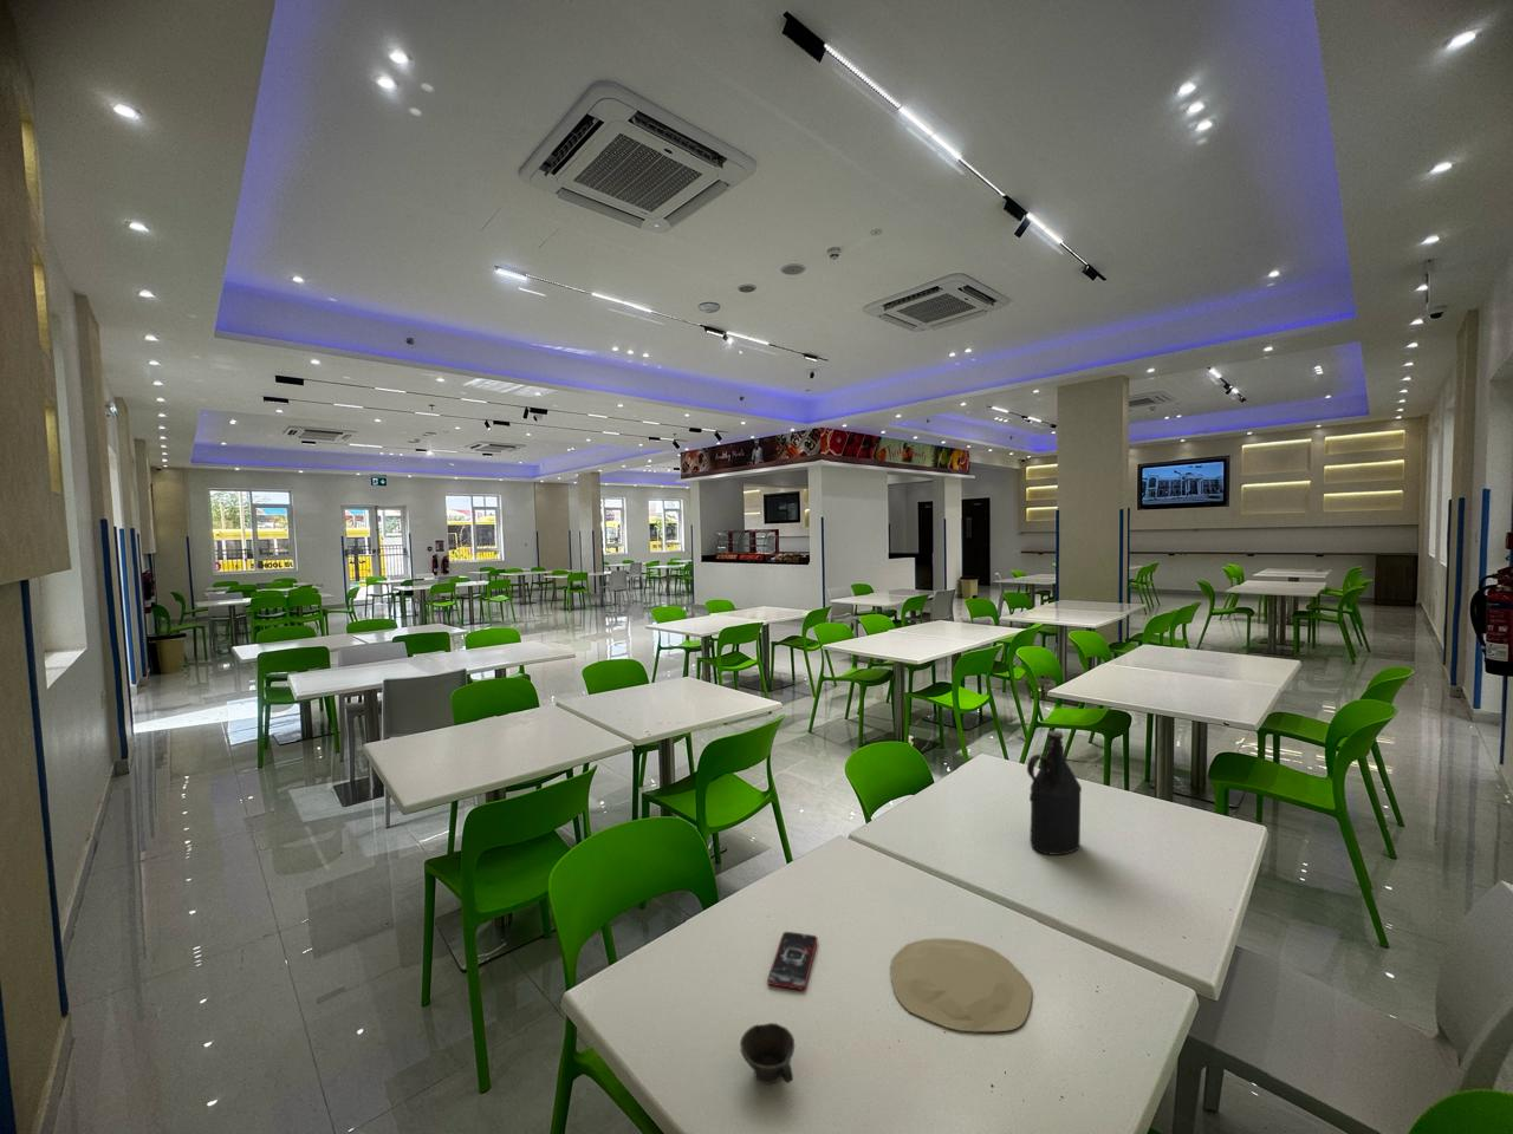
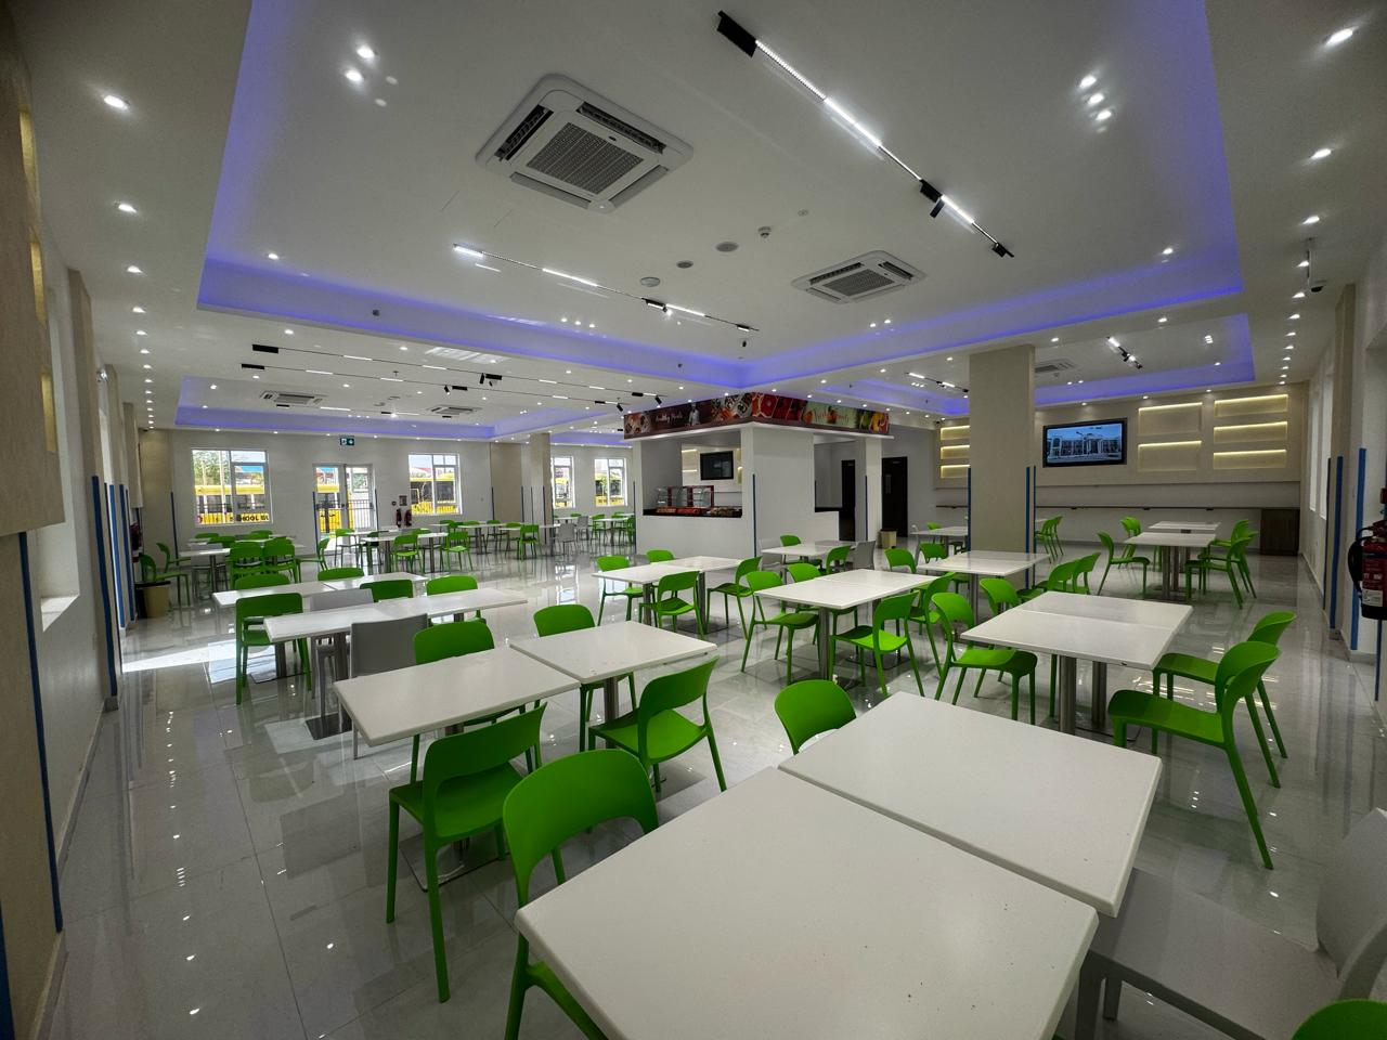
- plate [889,937,1033,1033]
- bottle [1026,730,1083,856]
- cup [739,1022,796,1085]
- smartphone [766,930,820,991]
